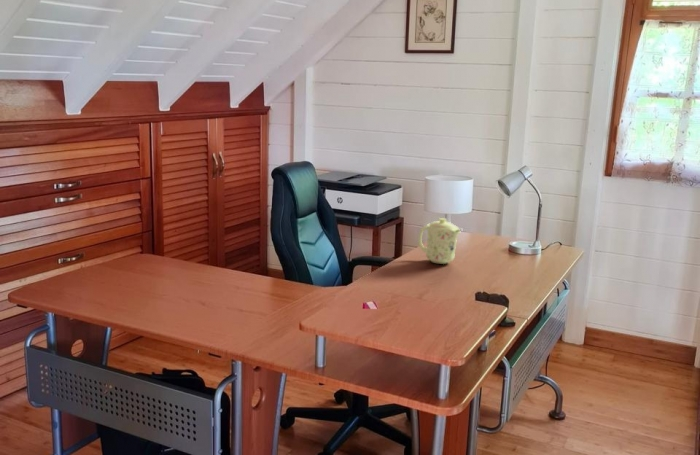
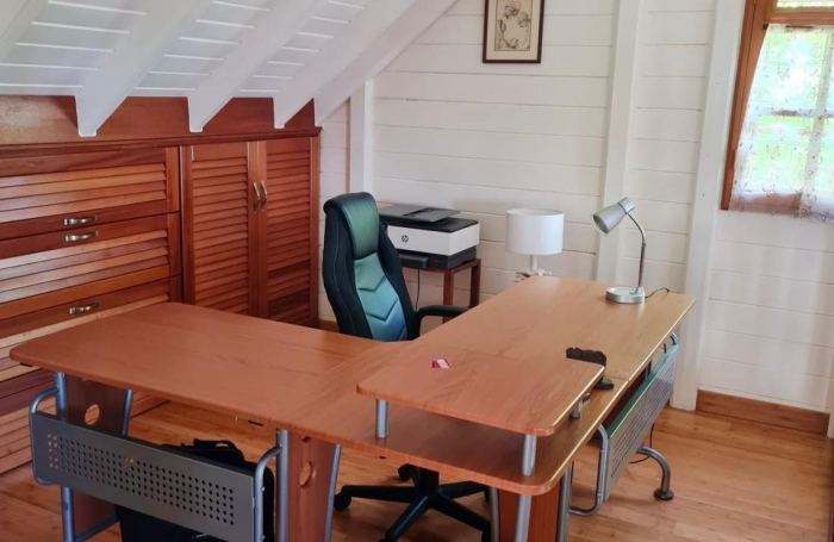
- mug [417,217,462,265]
